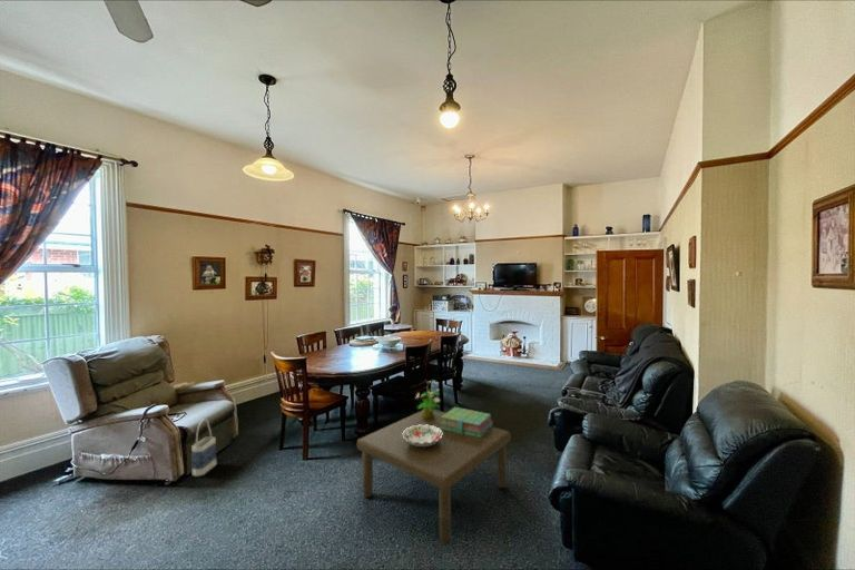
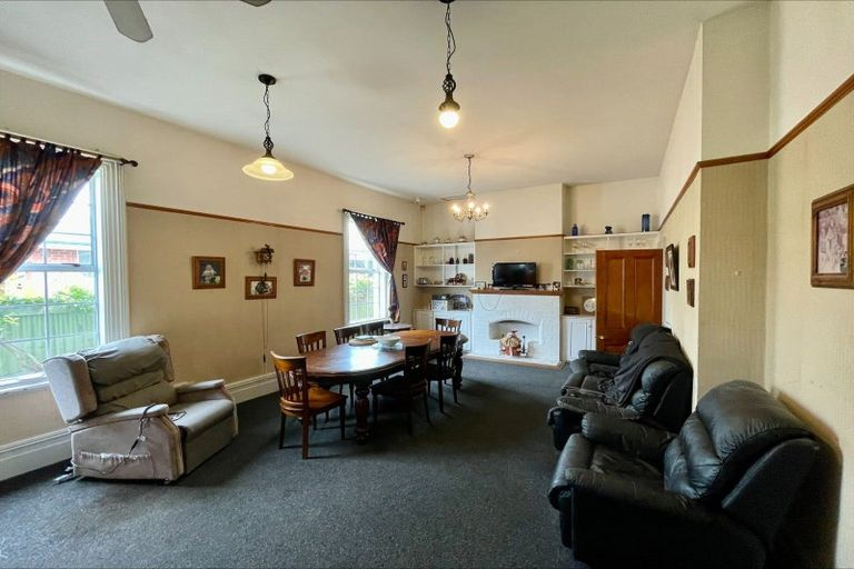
- coffee table [356,407,512,546]
- bag [190,417,217,478]
- stack of books [440,406,494,439]
- decorative bowl [402,424,443,446]
- potted plant [415,380,441,419]
